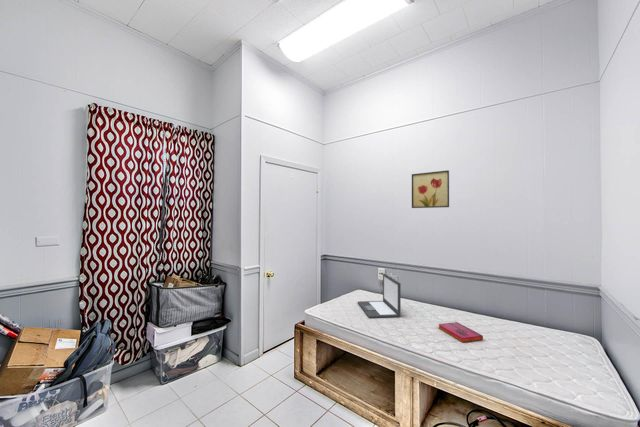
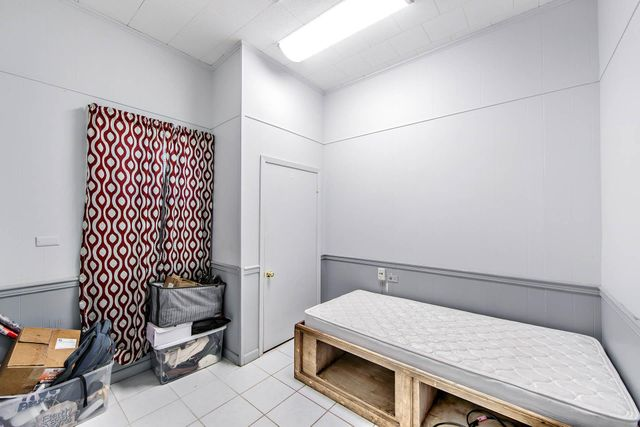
- hardback book [438,321,484,343]
- laptop [357,273,402,319]
- wall art [411,169,450,209]
